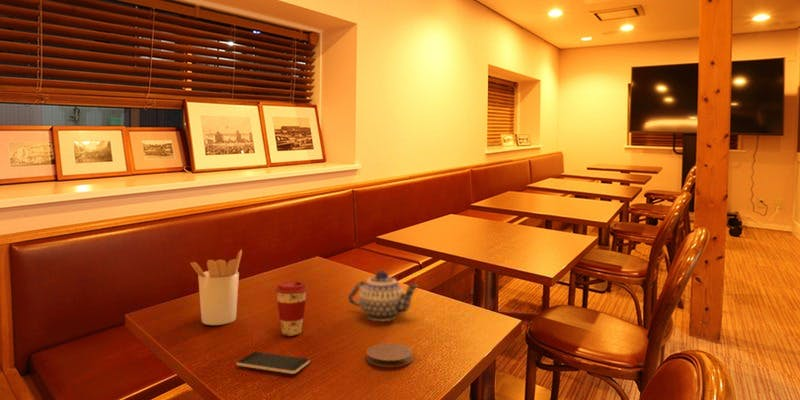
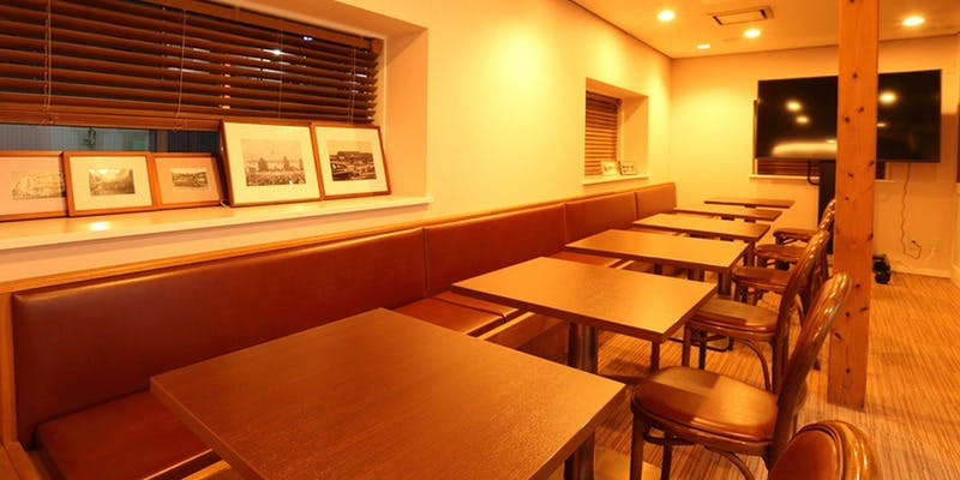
- teapot [347,269,420,322]
- utensil holder [189,249,243,326]
- coaster [365,342,414,368]
- smartphone [236,351,311,375]
- coffee cup [274,280,308,337]
